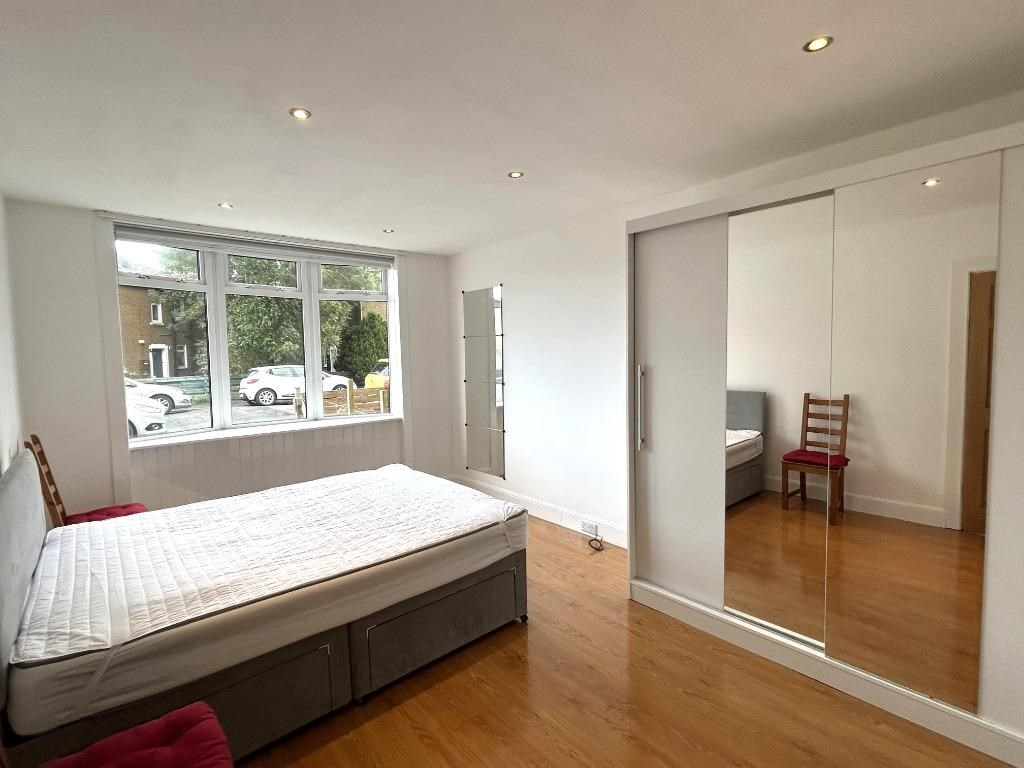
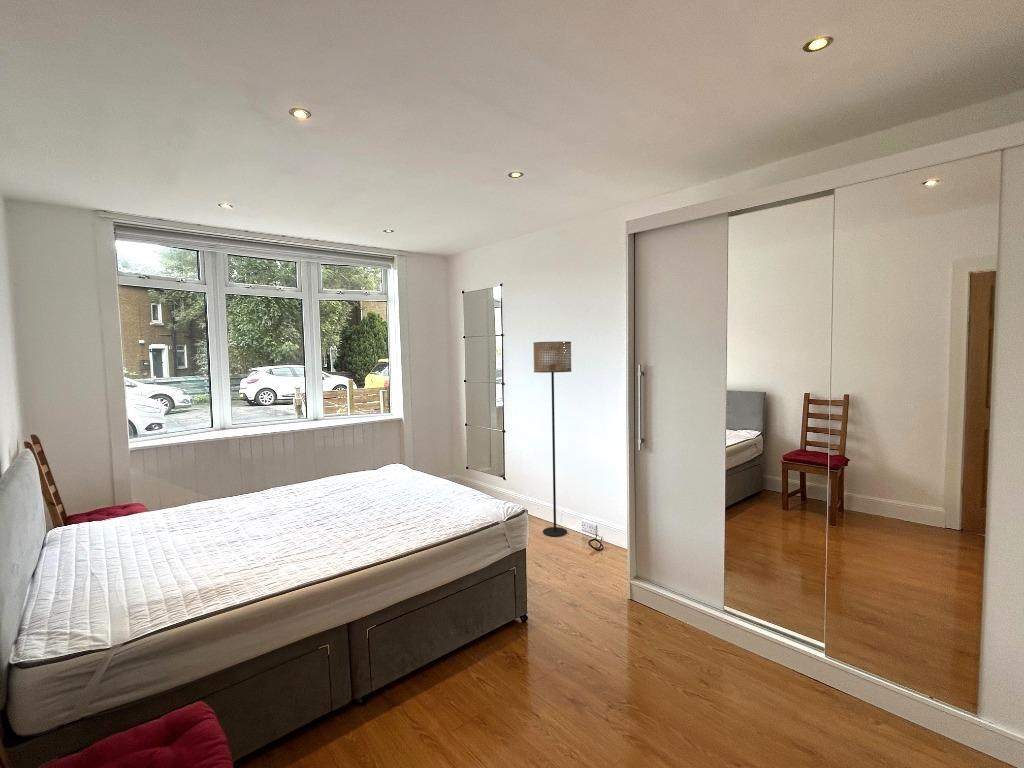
+ floor lamp [532,341,572,538]
